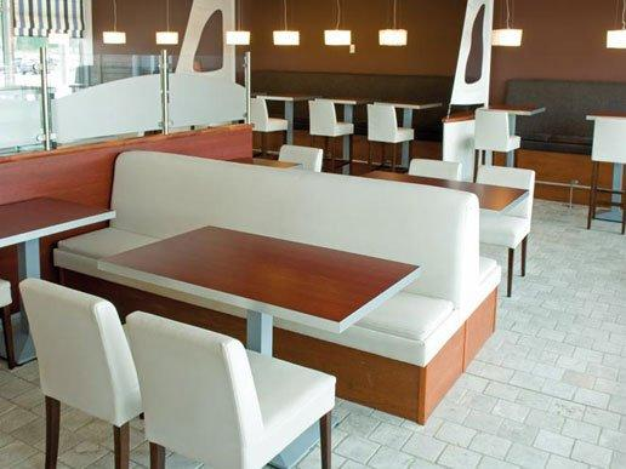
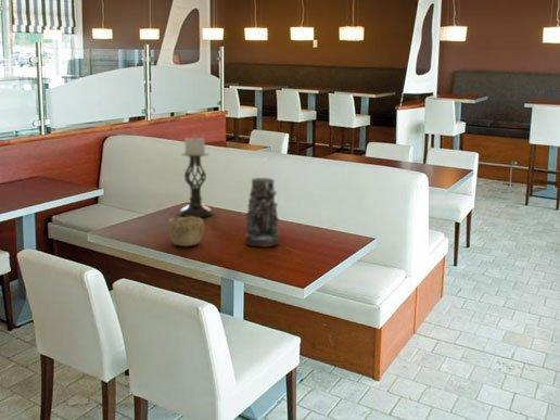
+ bowl [167,216,205,247]
+ vase [244,177,280,247]
+ candle holder [178,135,214,218]
